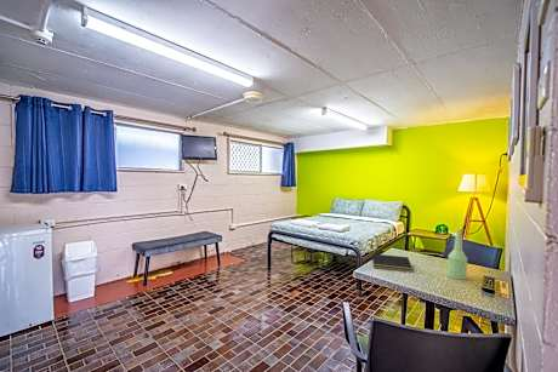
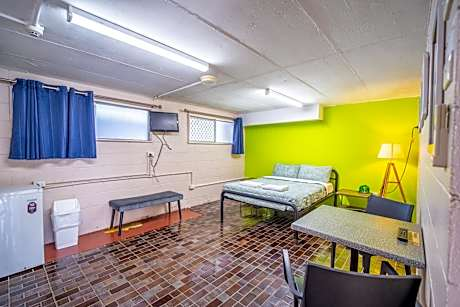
- notepad [370,253,414,274]
- bottle [446,229,468,281]
